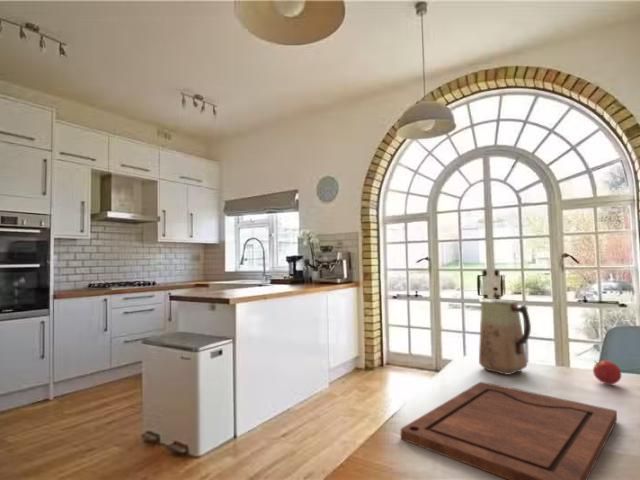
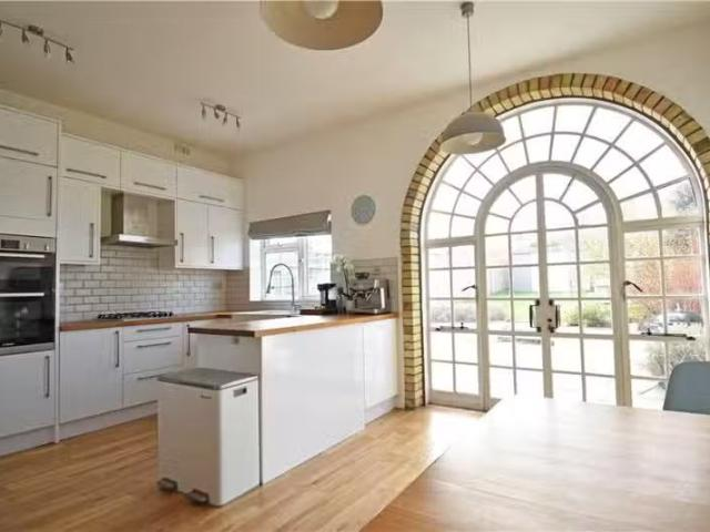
- vase [477,297,532,376]
- cutting board [400,381,618,480]
- fruit [592,359,622,385]
